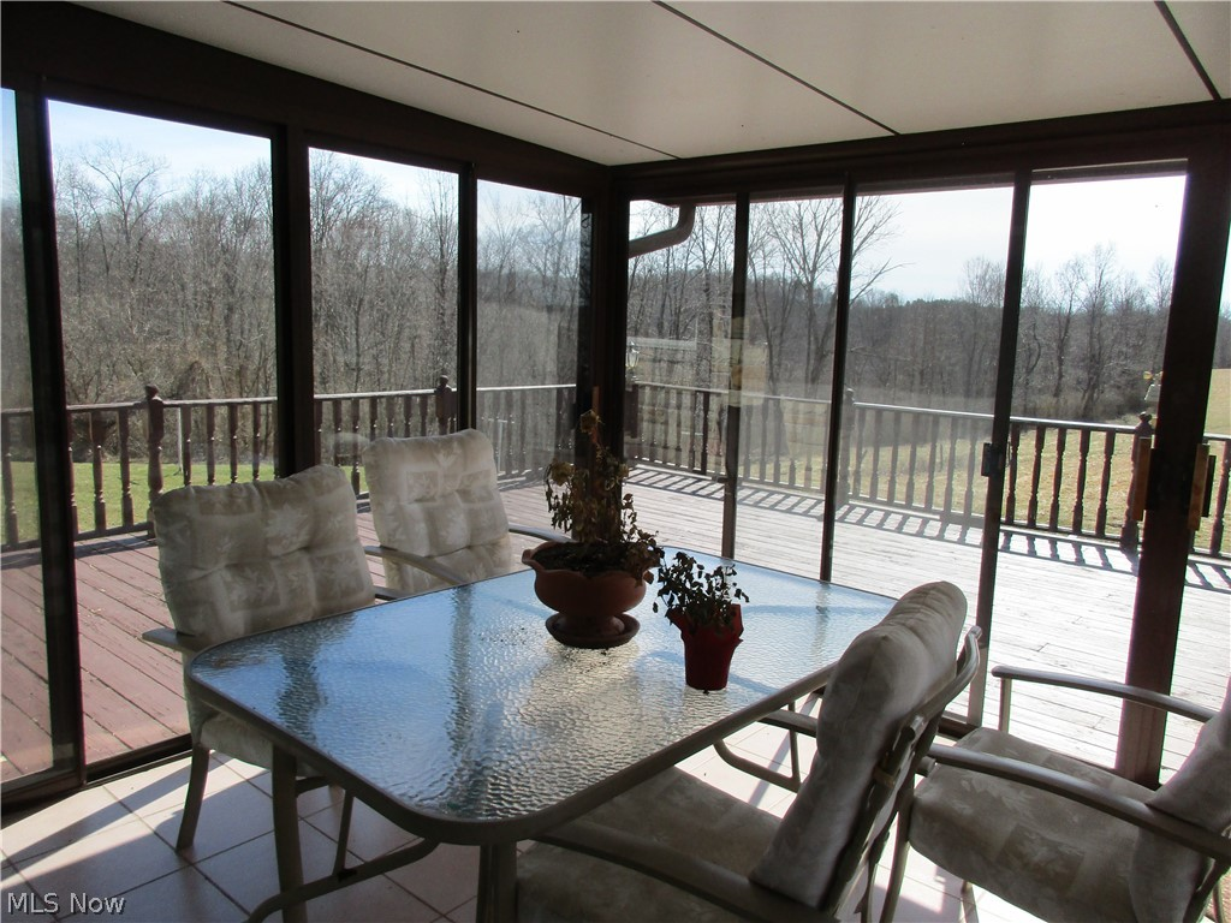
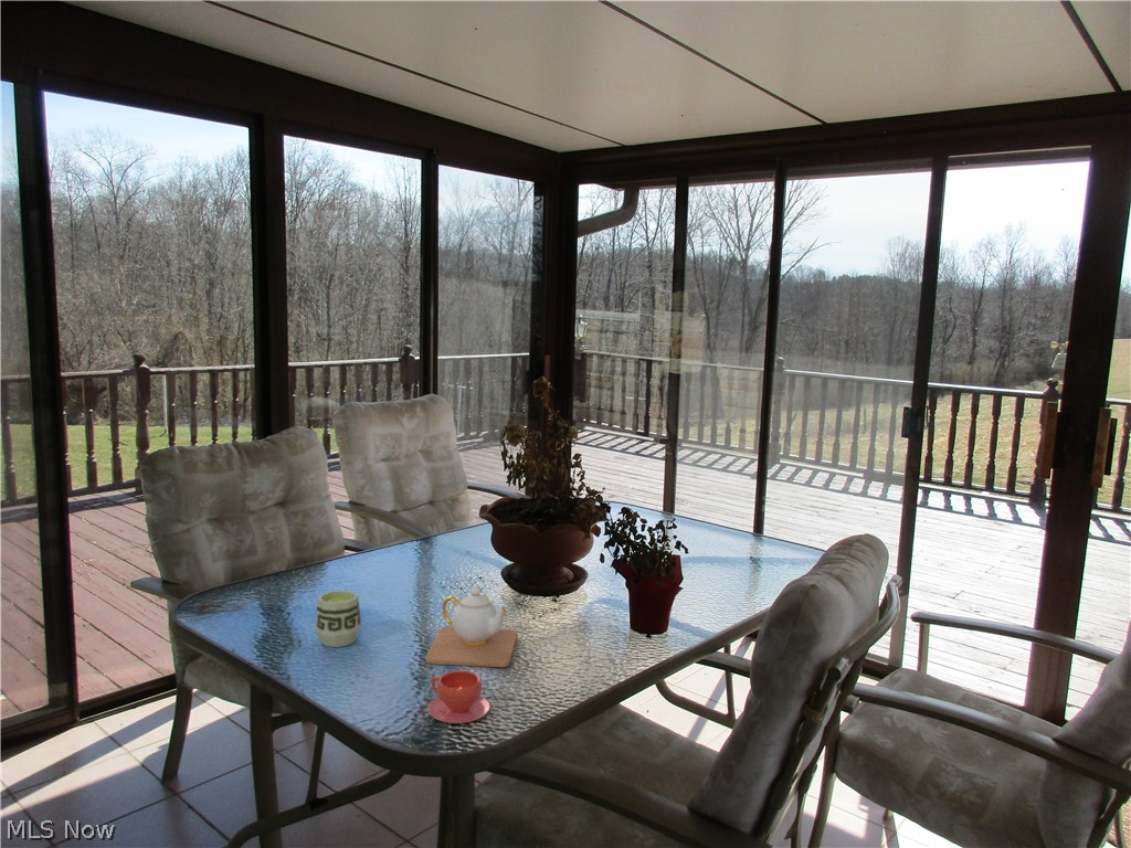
+ cup [314,590,362,648]
+ teacup [426,670,491,724]
+ teapot [424,586,519,668]
